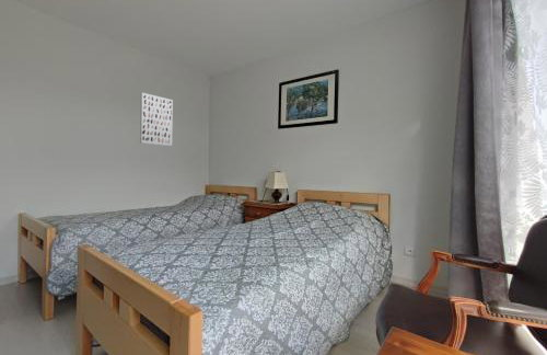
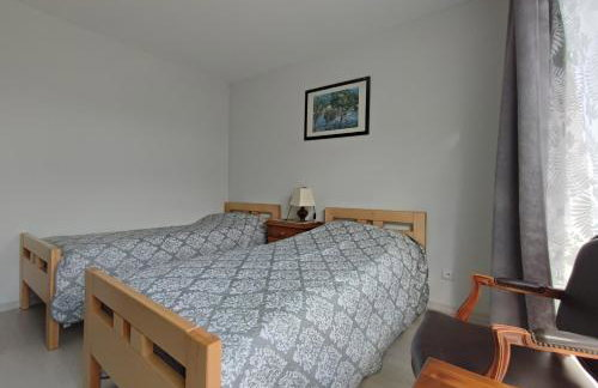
- wall art [139,92,174,147]
